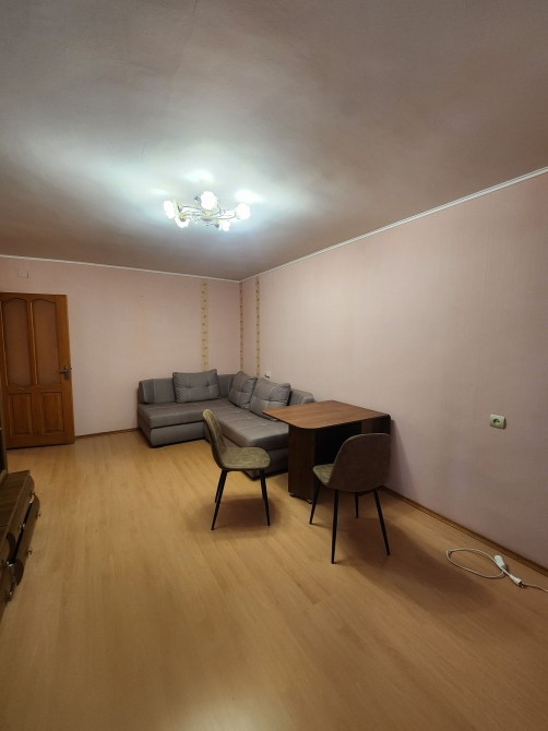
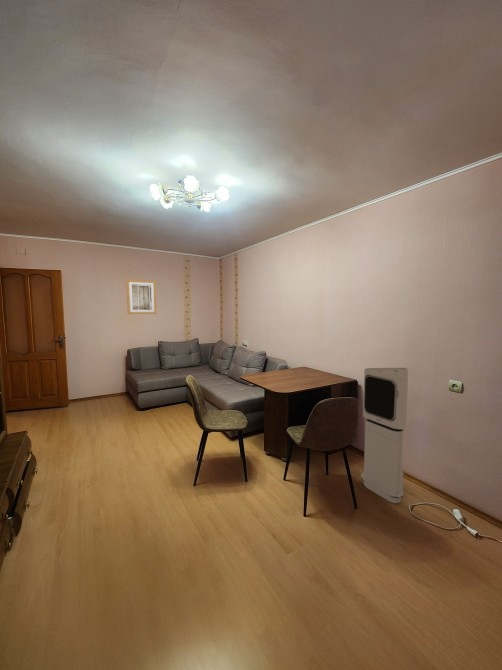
+ air purifier [360,367,409,504]
+ wall art [125,279,158,315]
